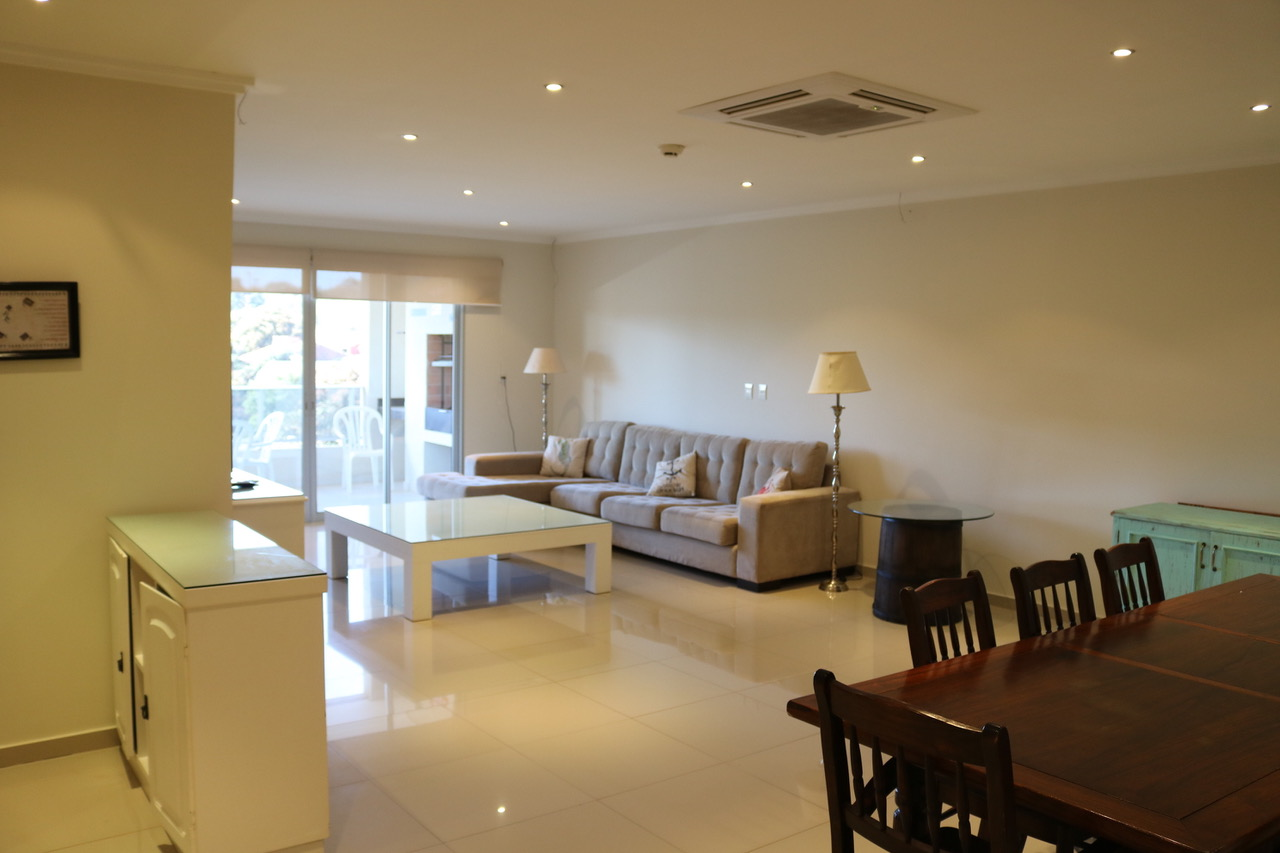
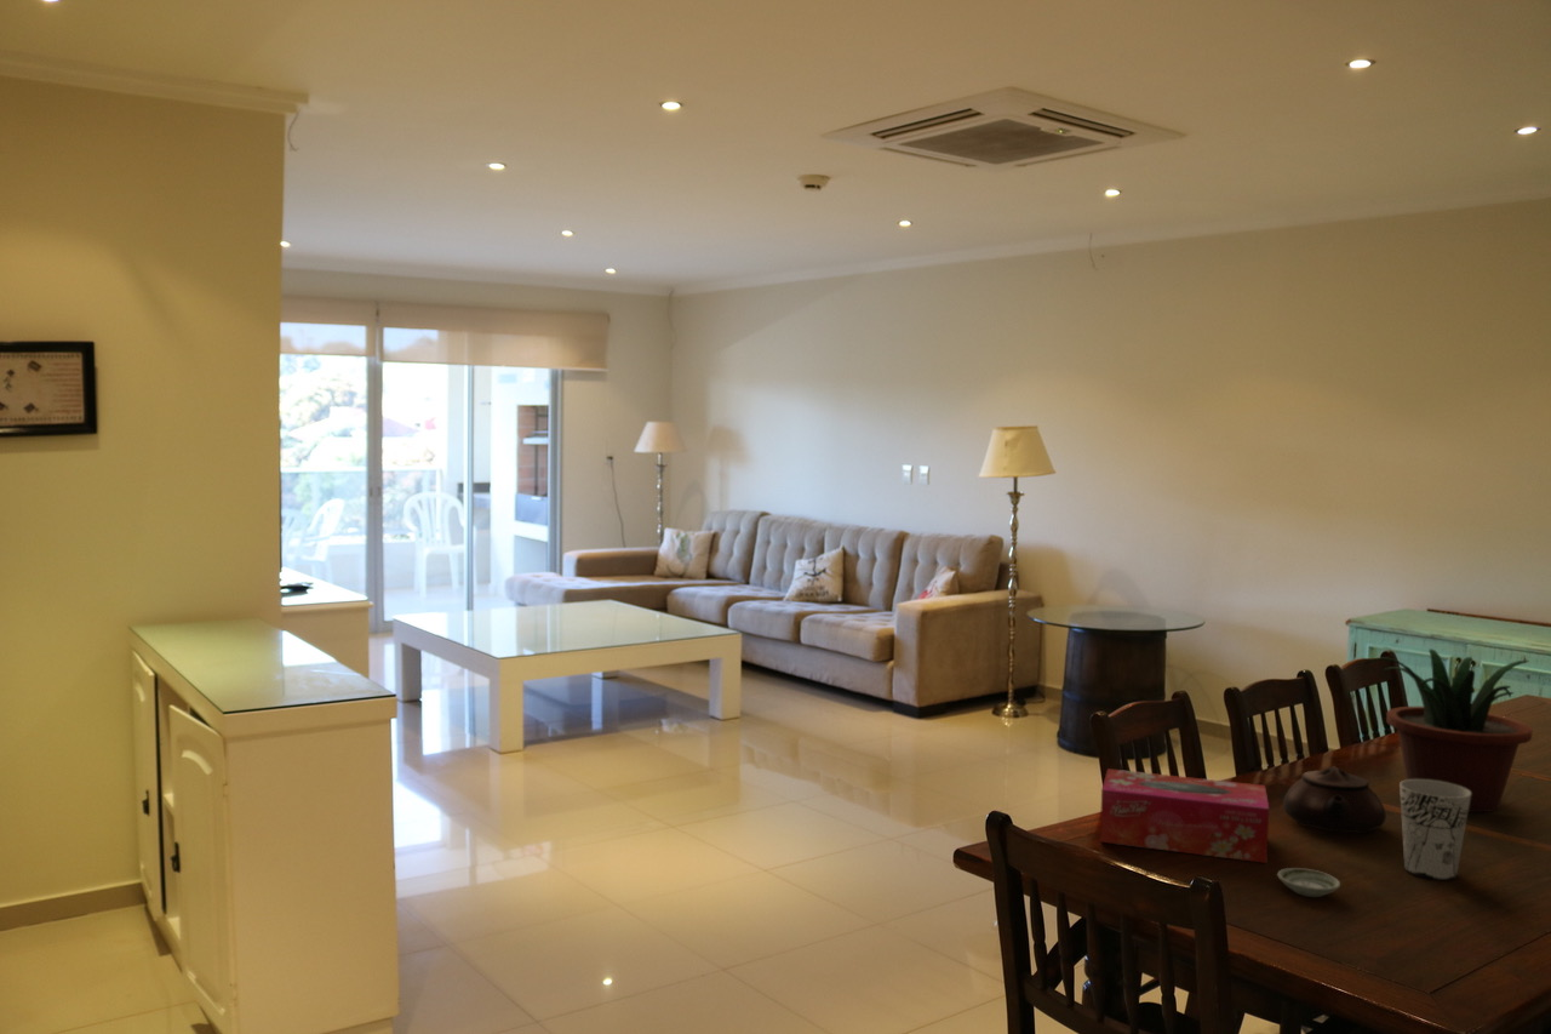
+ saucer [1276,867,1341,898]
+ tissue box [1099,767,1270,864]
+ teapot [1282,766,1387,835]
+ cup [1398,778,1471,881]
+ potted plant [1364,647,1533,813]
